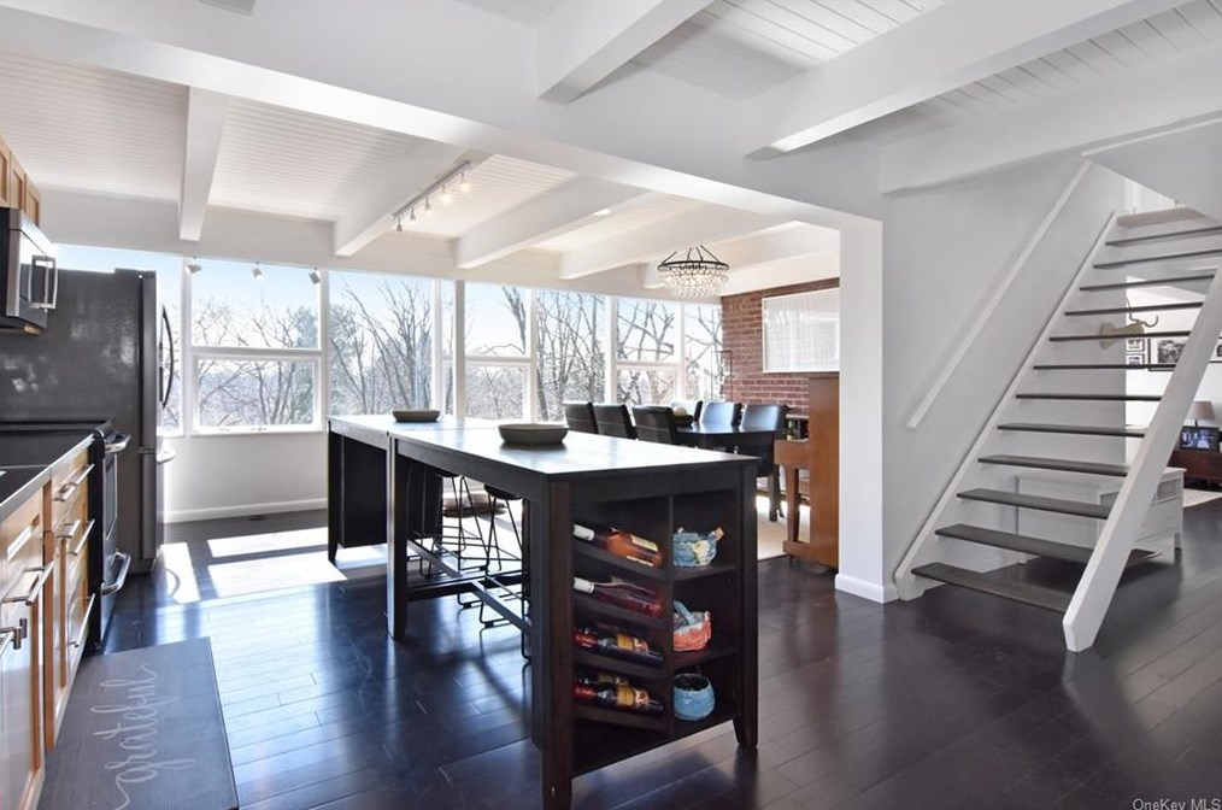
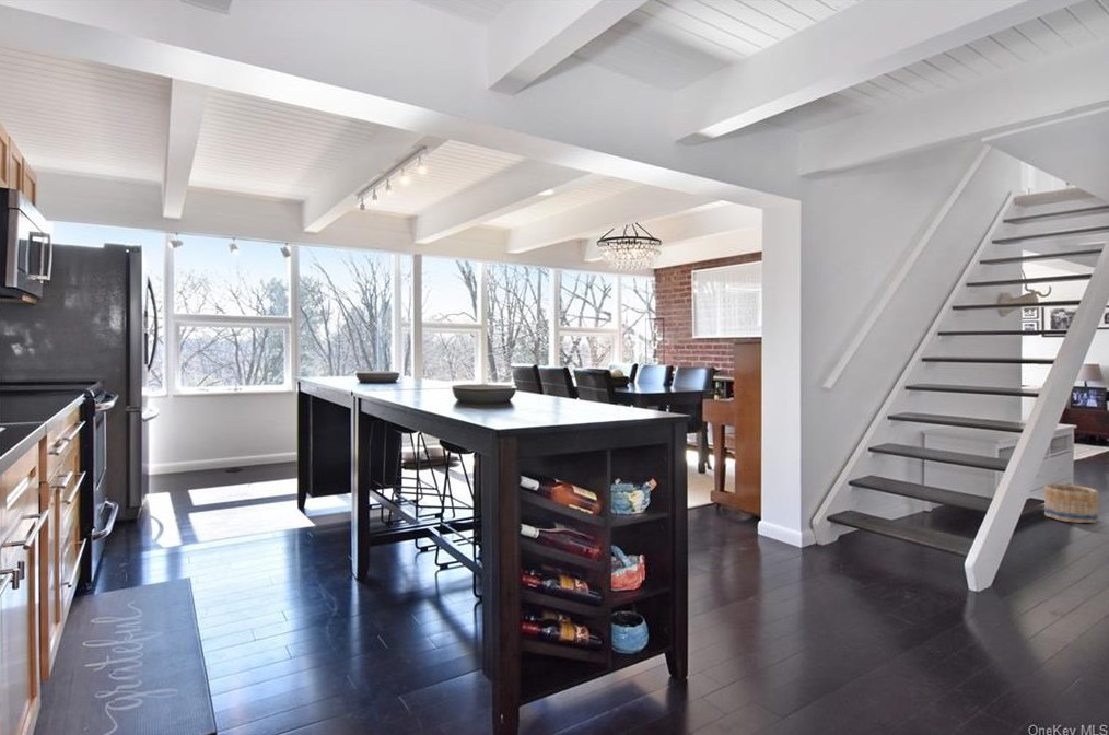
+ basket [1043,483,1100,524]
